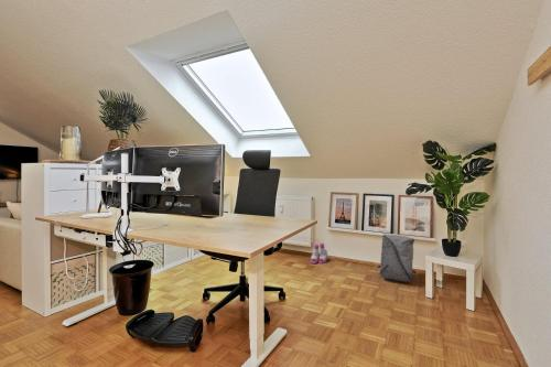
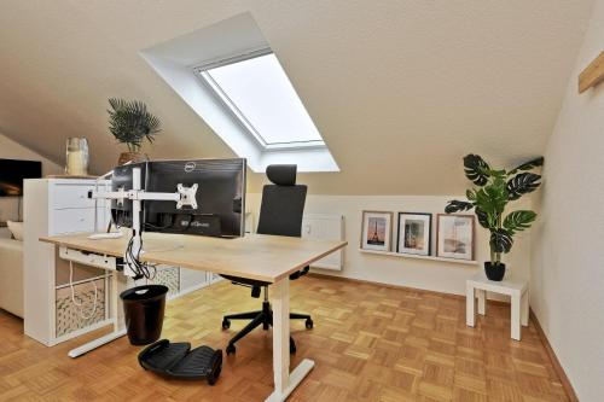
- boots [309,242,328,265]
- backpack [377,234,417,283]
